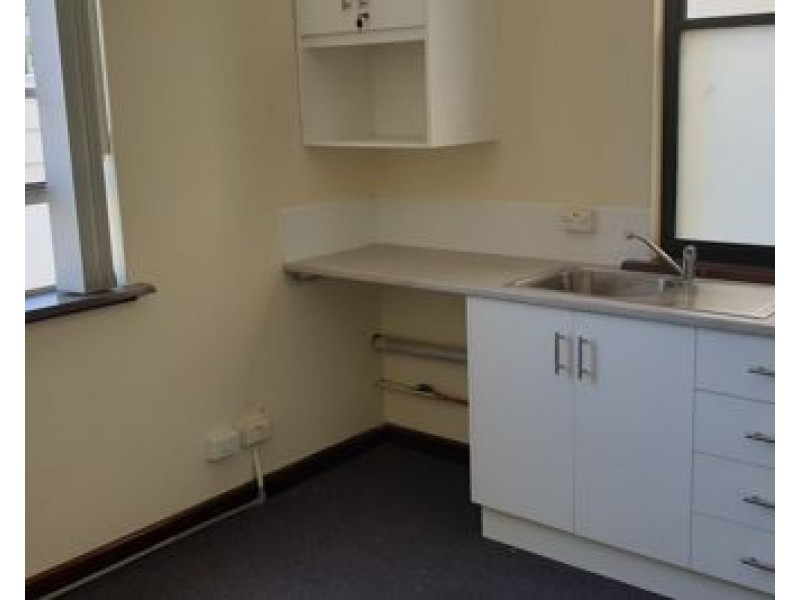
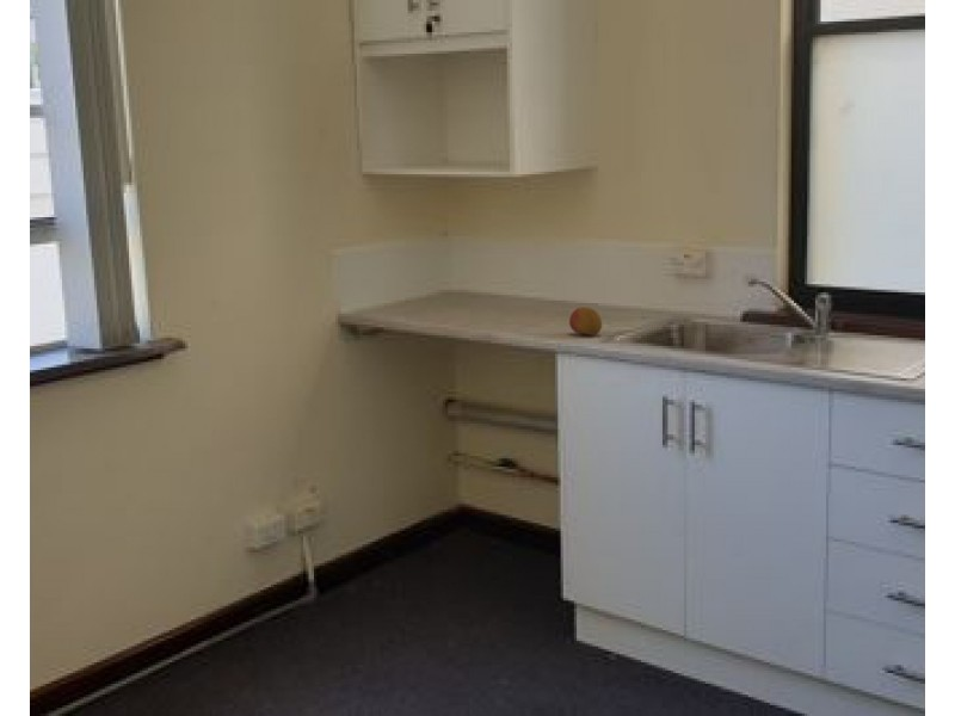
+ fruit [568,305,603,337]
